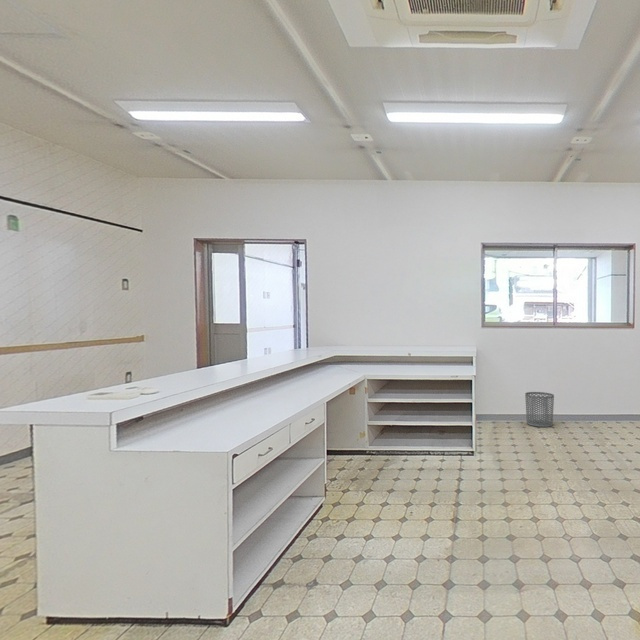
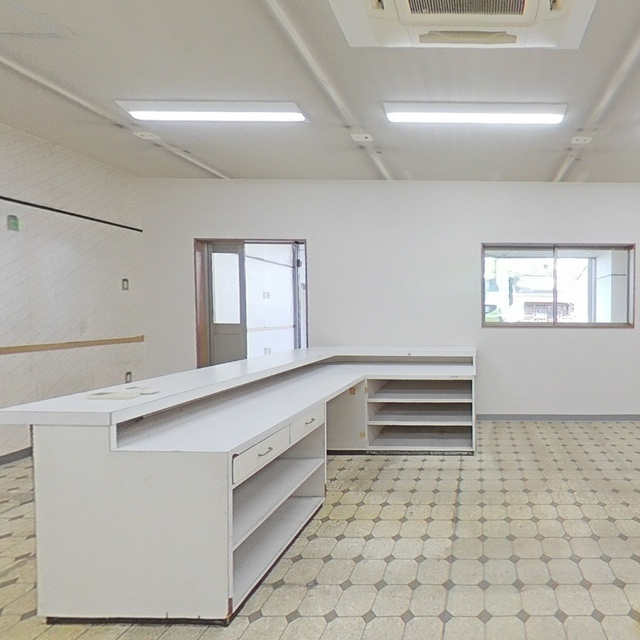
- waste bin [524,391,555,428]
